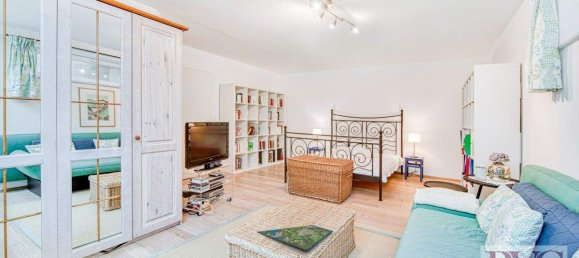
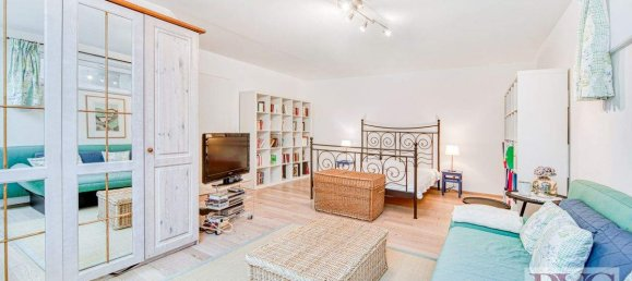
- board game [256,224,334,251]
